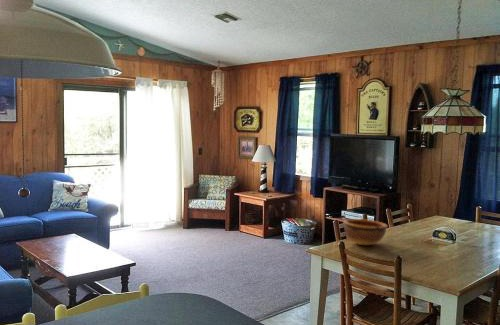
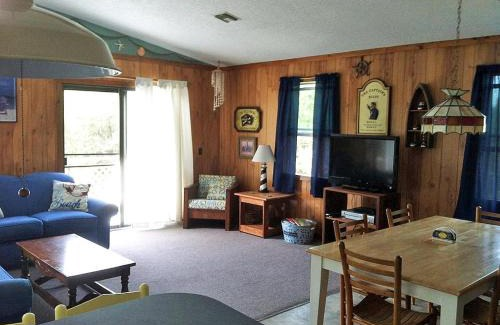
- bowl [342,218,389,246]
